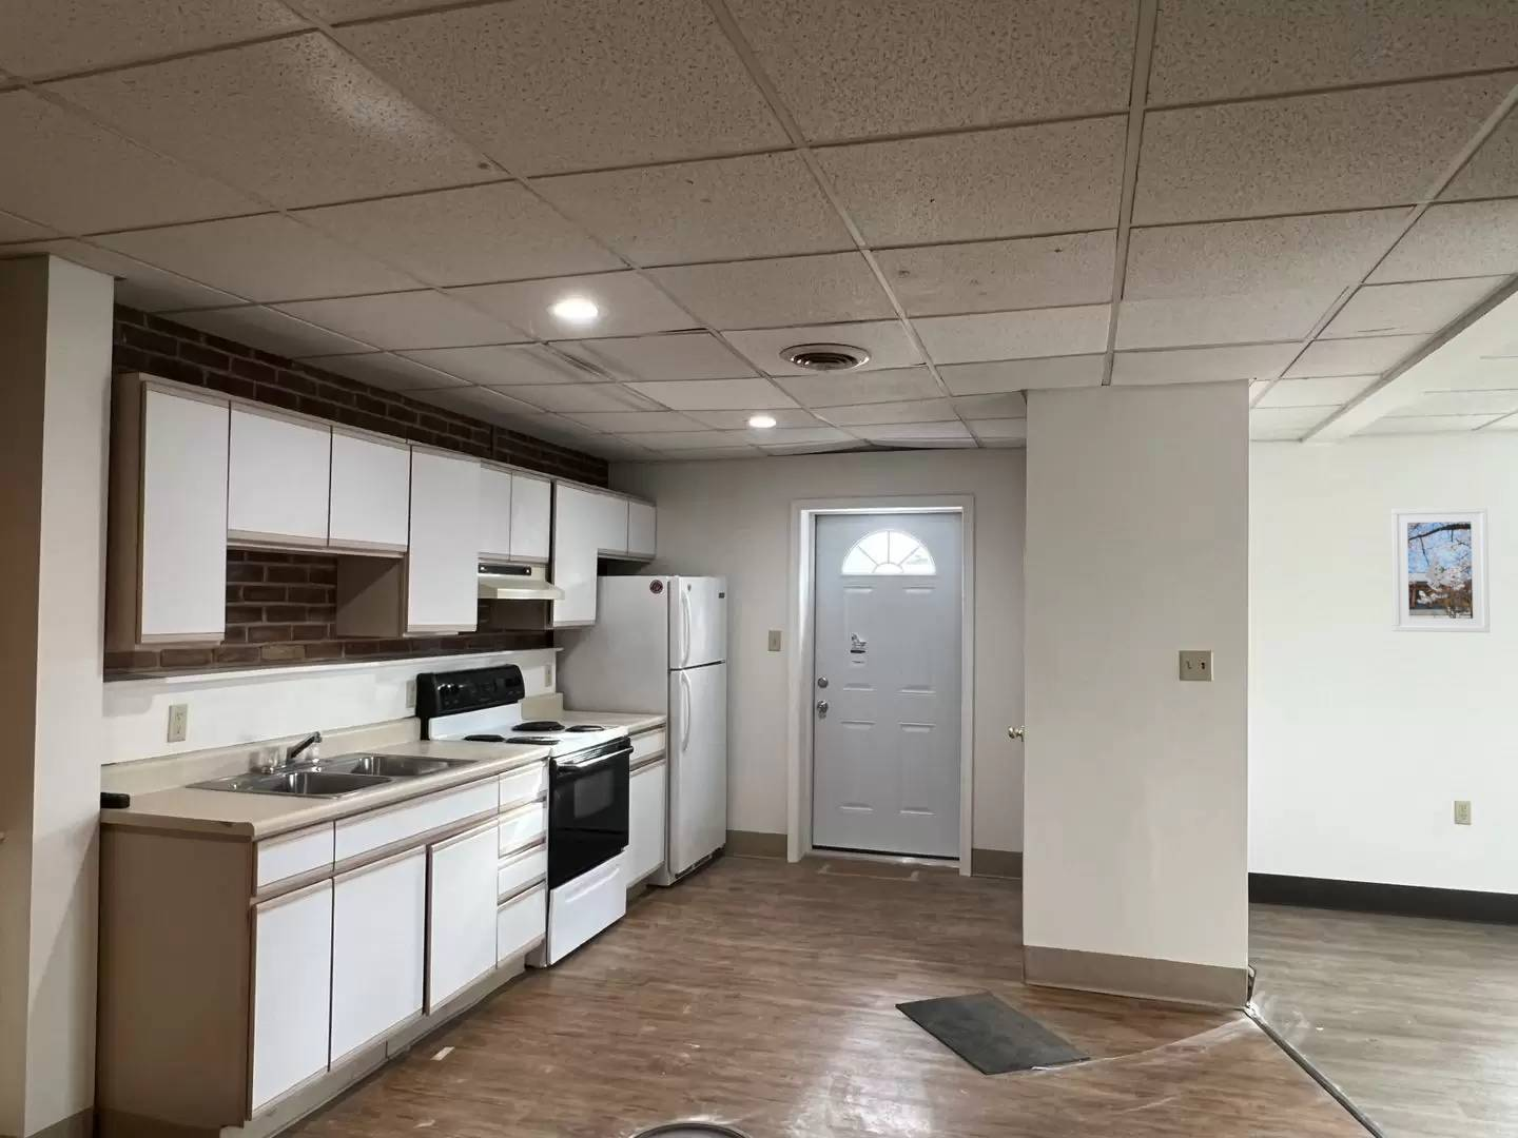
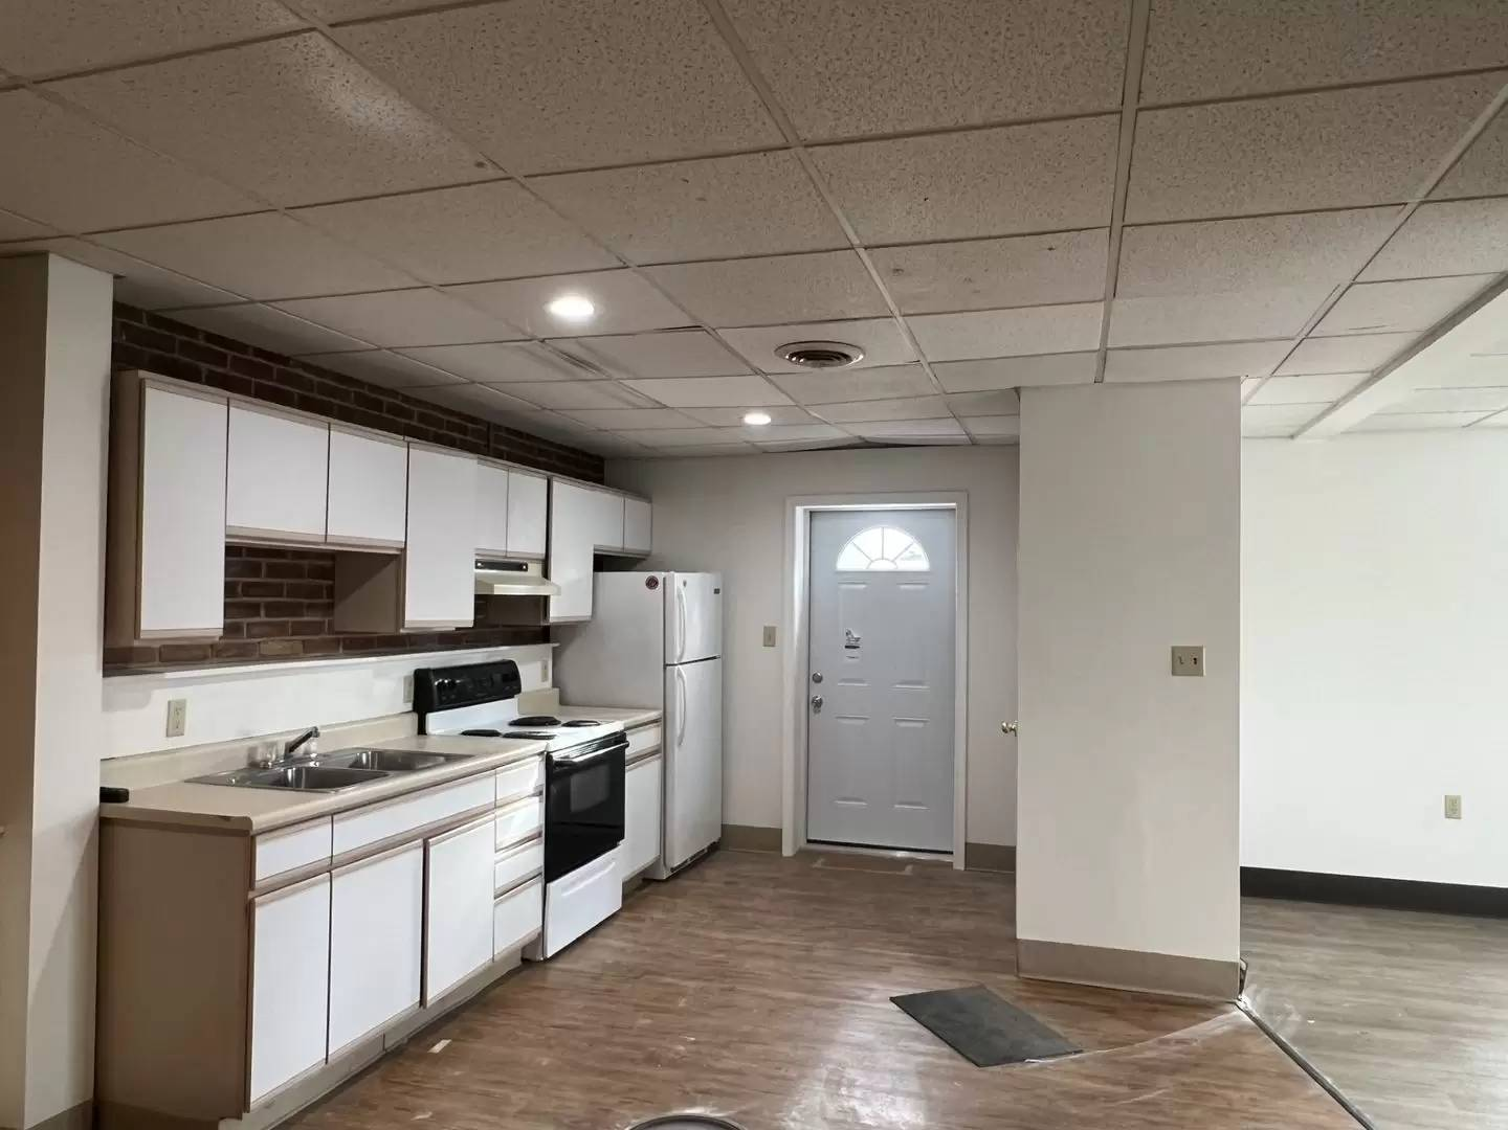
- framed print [1389,507,1491,634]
